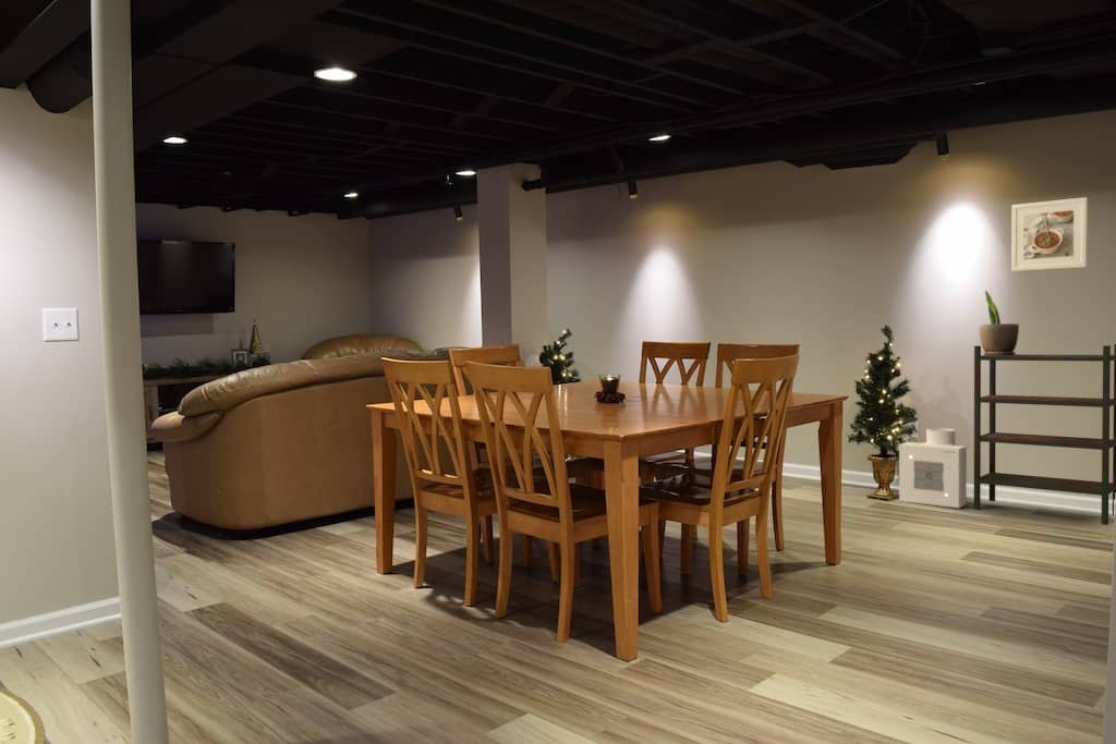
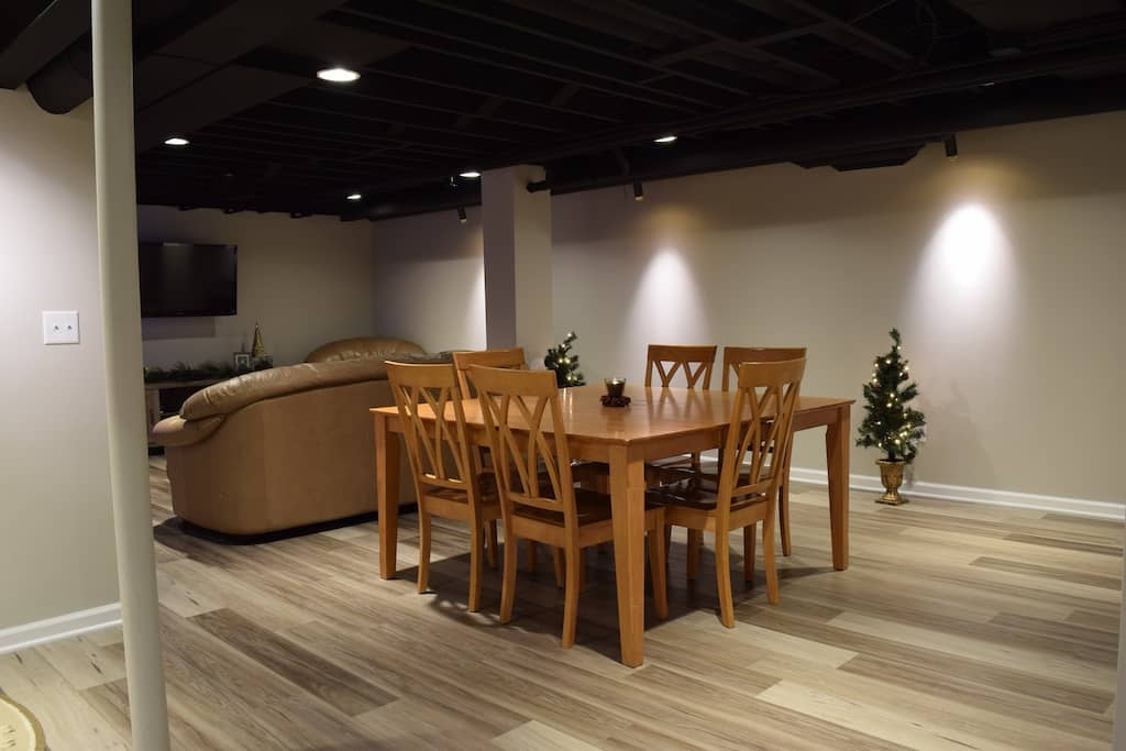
- air purifier [898,427,968,509]
- potted plant [978,290,1020,356]
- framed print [1010,196,1089,272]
- bookshelf [973,343,1116,526]
